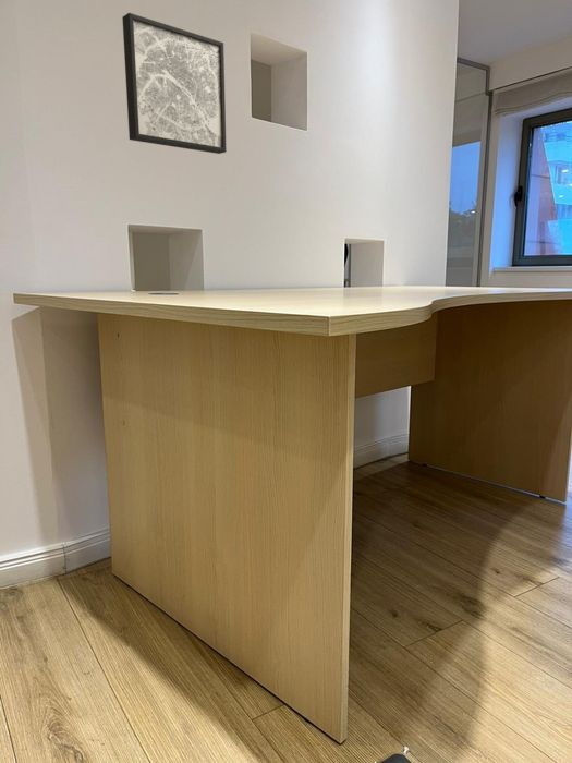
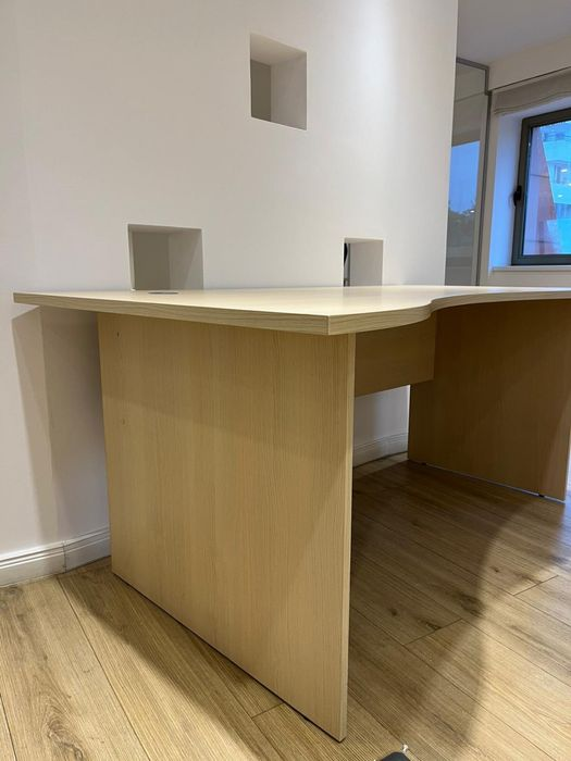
- wall art [121,12,228,155]
